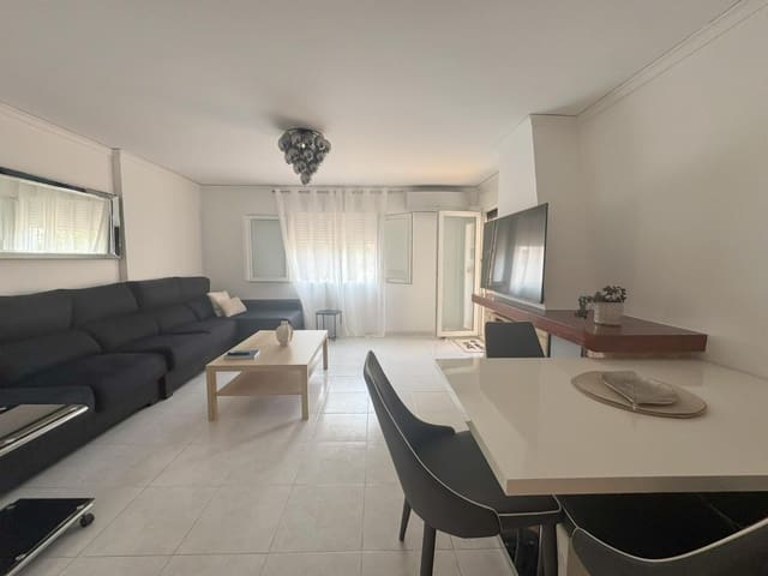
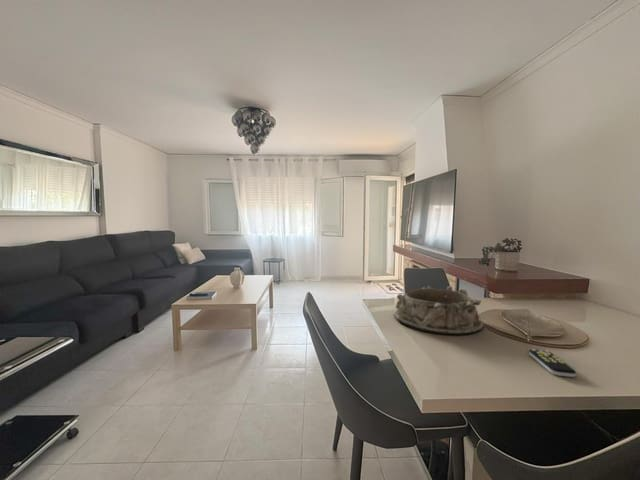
+ remote control [528,348,577,378]
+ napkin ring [393,285,485,336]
